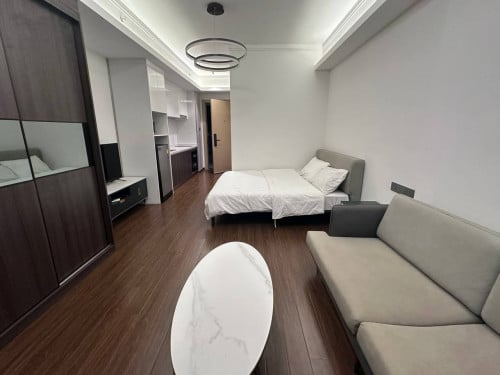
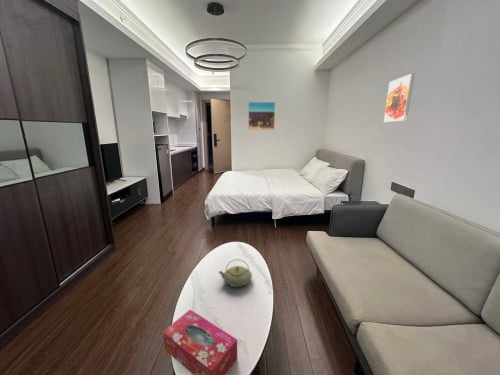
+ teapot [218,258,253,288]
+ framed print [247,101,276,131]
+ tissue box [162,309,238,375]
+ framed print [383,73,416,123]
